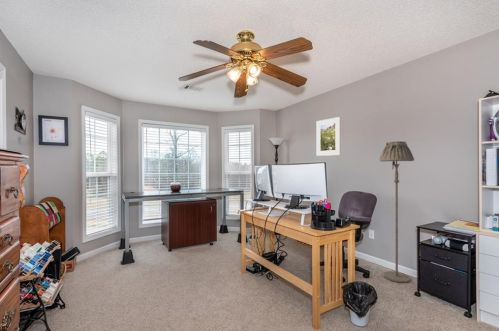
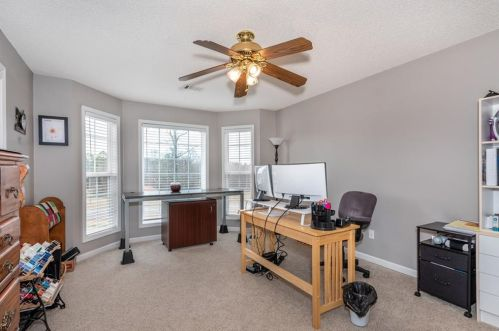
- floor lamp [379,140,415,284]
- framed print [316,116,341,157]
